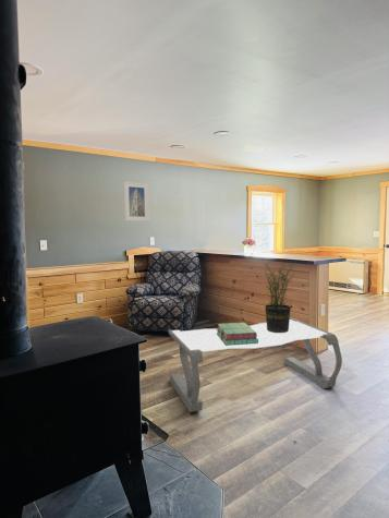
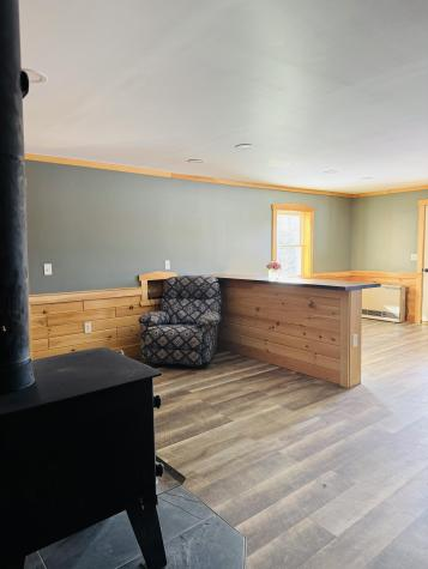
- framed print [123,180,150,222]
- potted plant [263,260,299,334]
- coffee table [168,316,343,413]
- stack of books [216,322,258,346]
